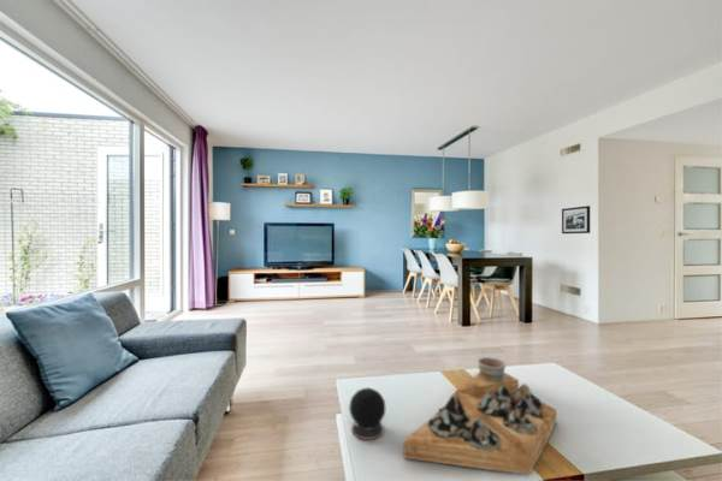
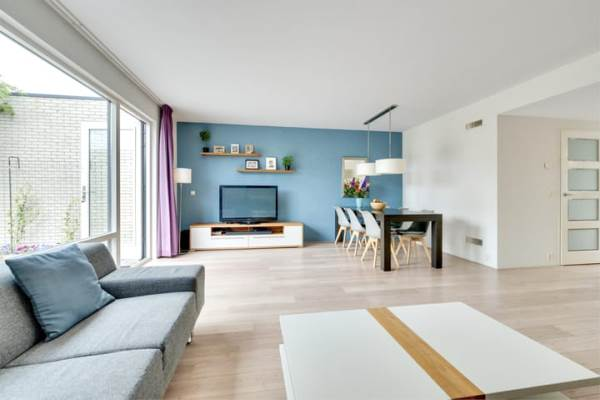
- picture frame [561,204,591,234]
- decorative tray [402,356,557,476]
- speaker [348,387,386,441]
